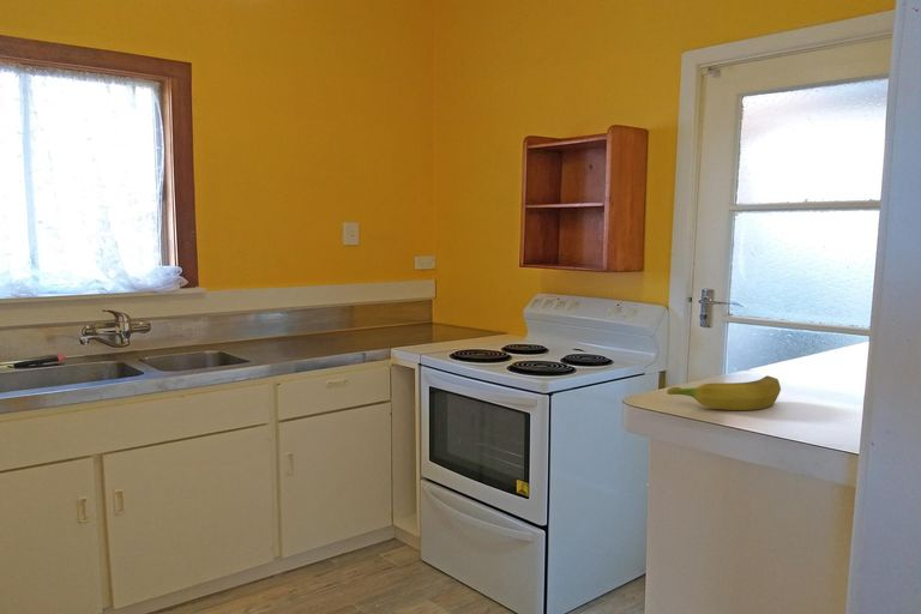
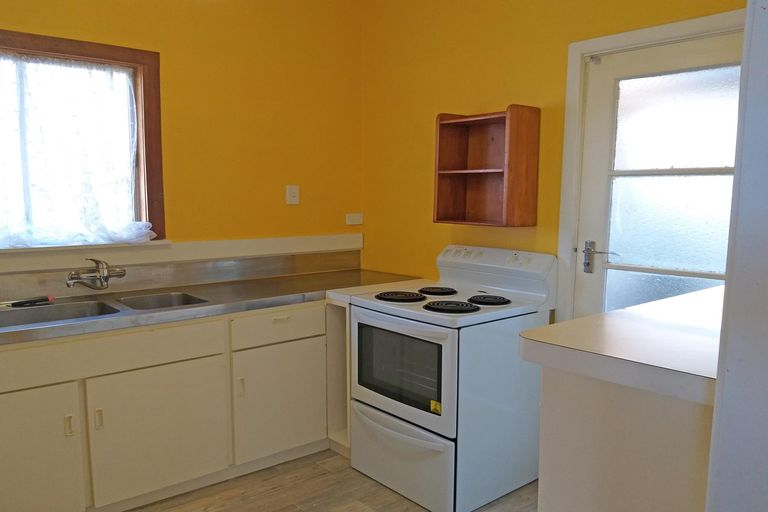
- banana [666,374,782,411]
